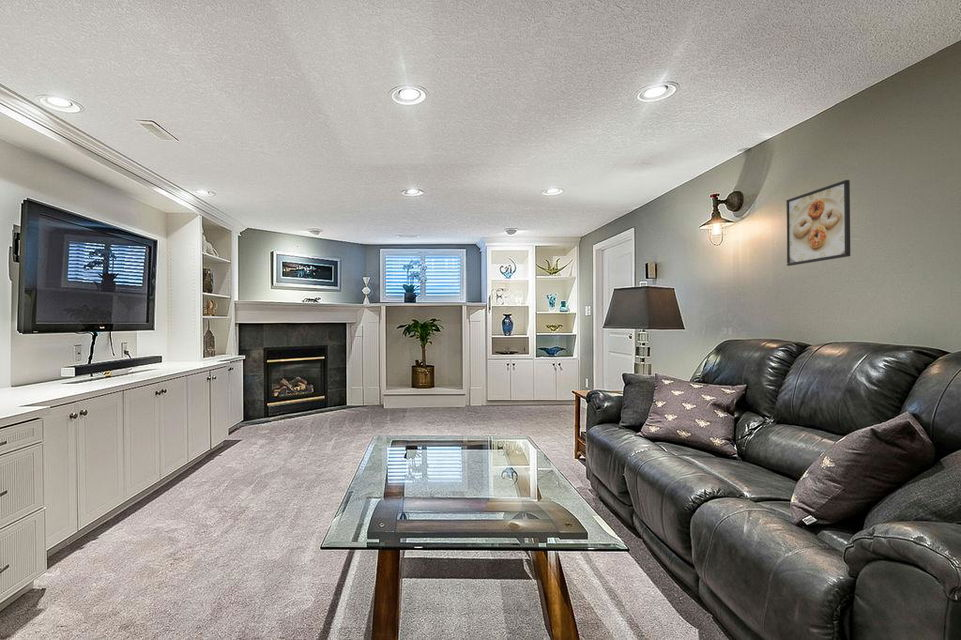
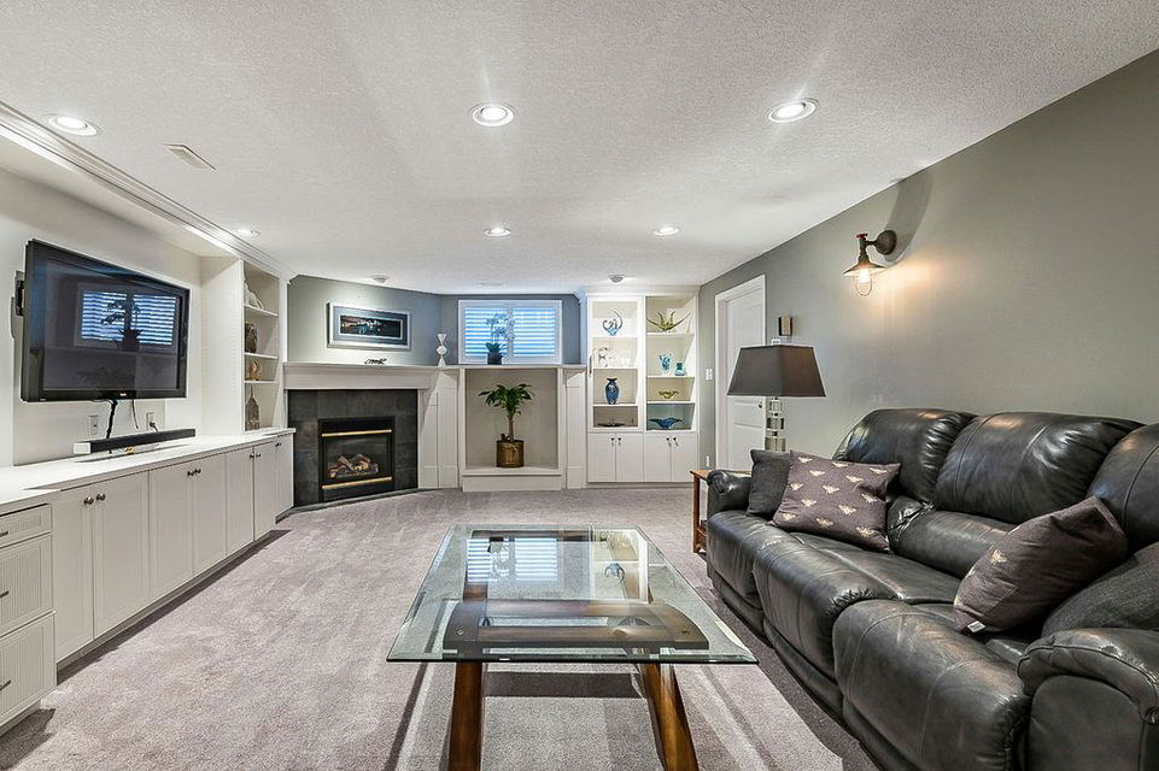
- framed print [785,179,851,267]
